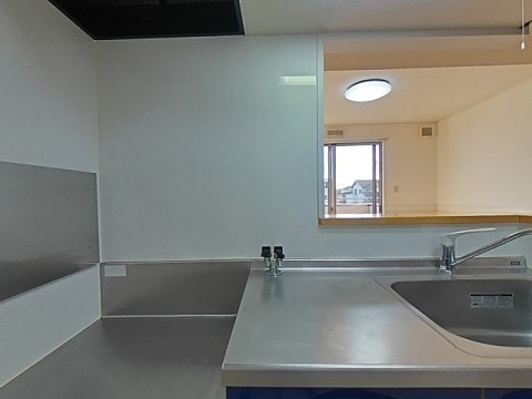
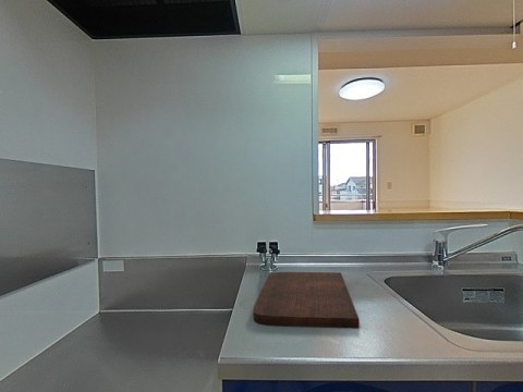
+ cutting board [253,271,361,329]
